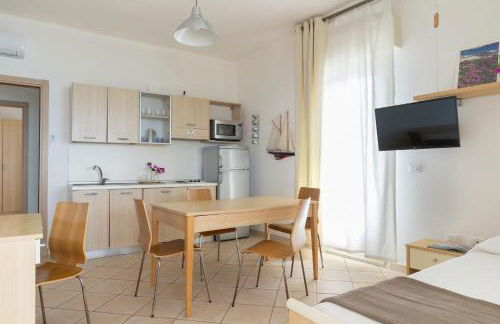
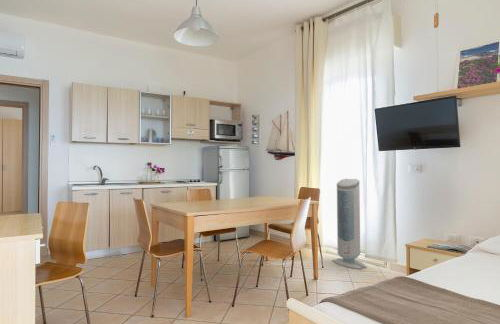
+ air purifier [331,178,368,270]
